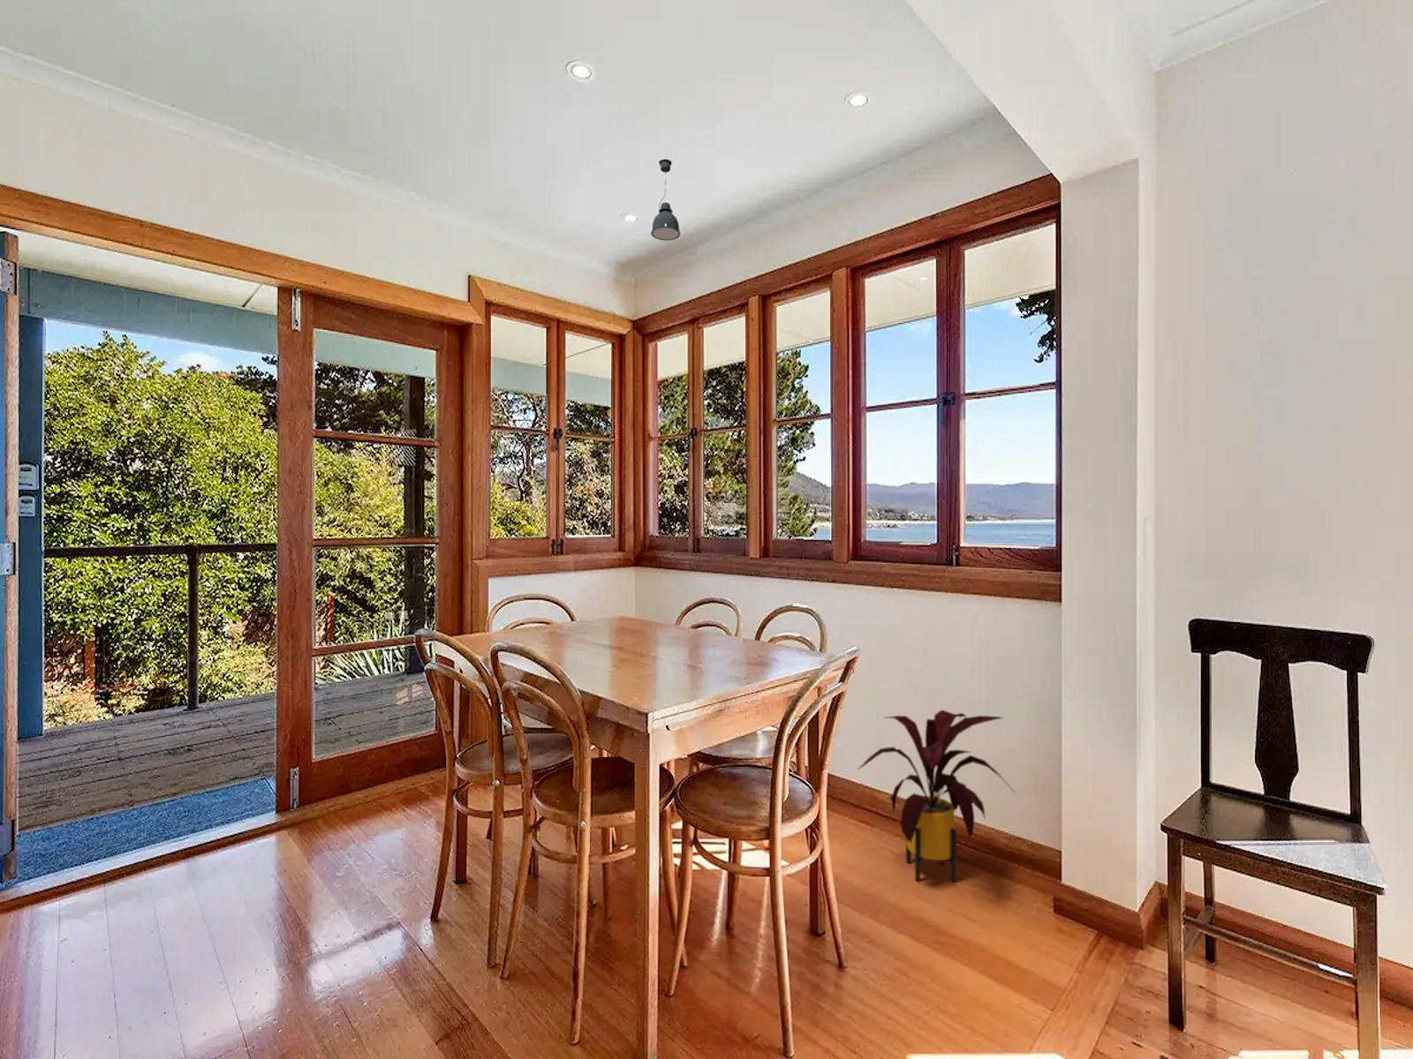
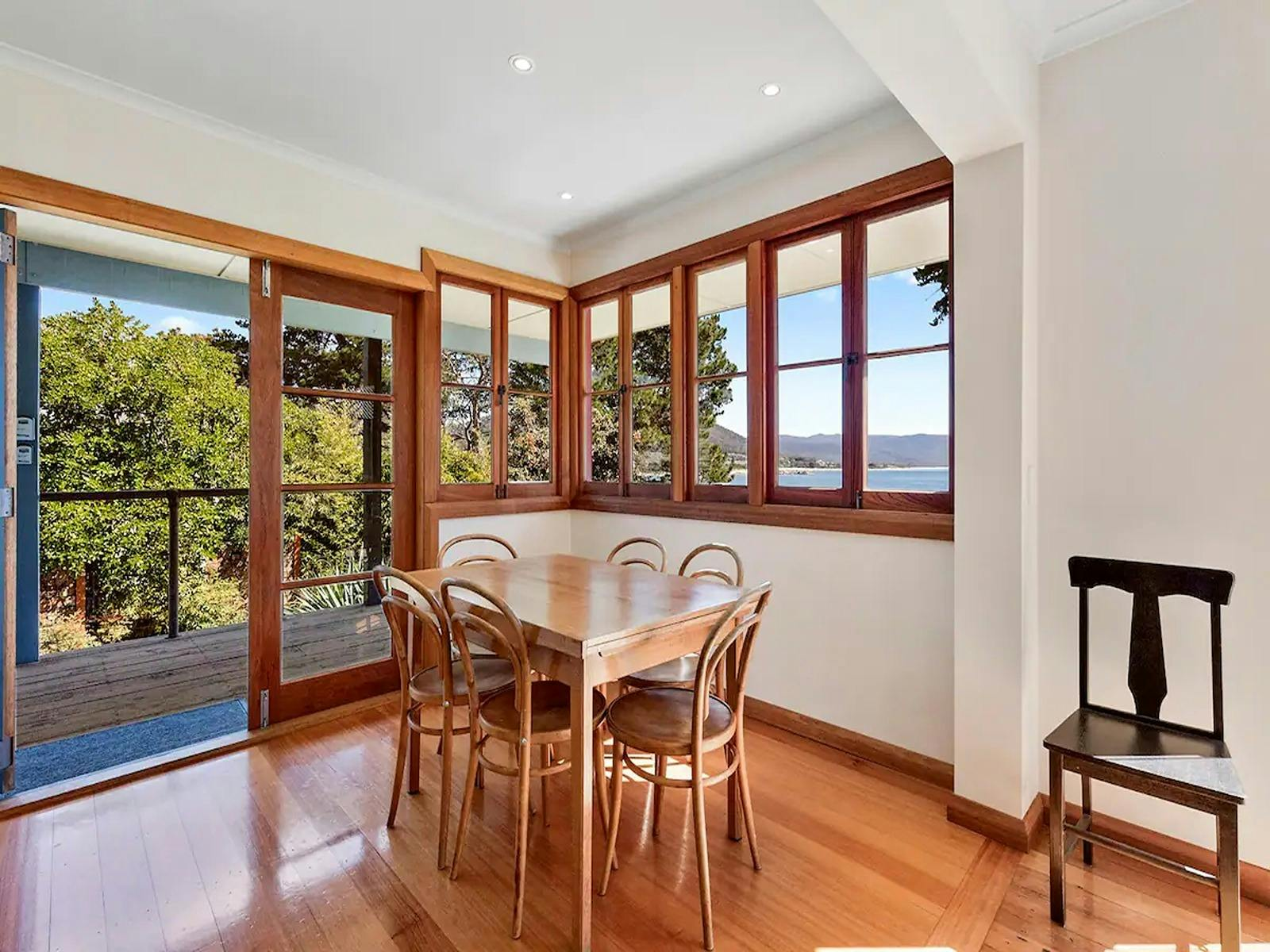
- pendant light [650,159,681,241]
- house plant [858,709,1015,883]
